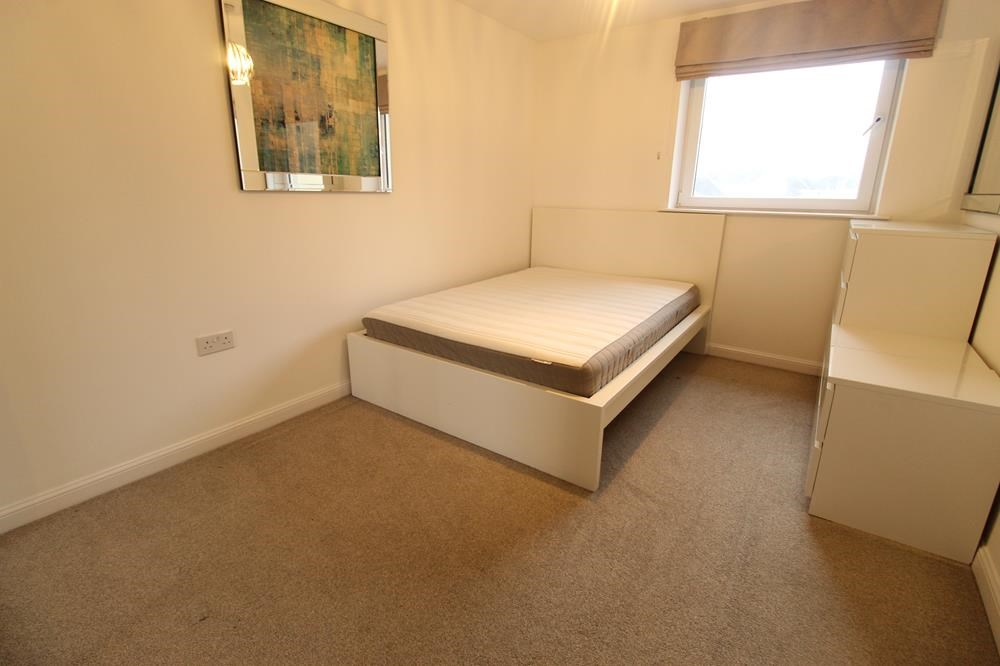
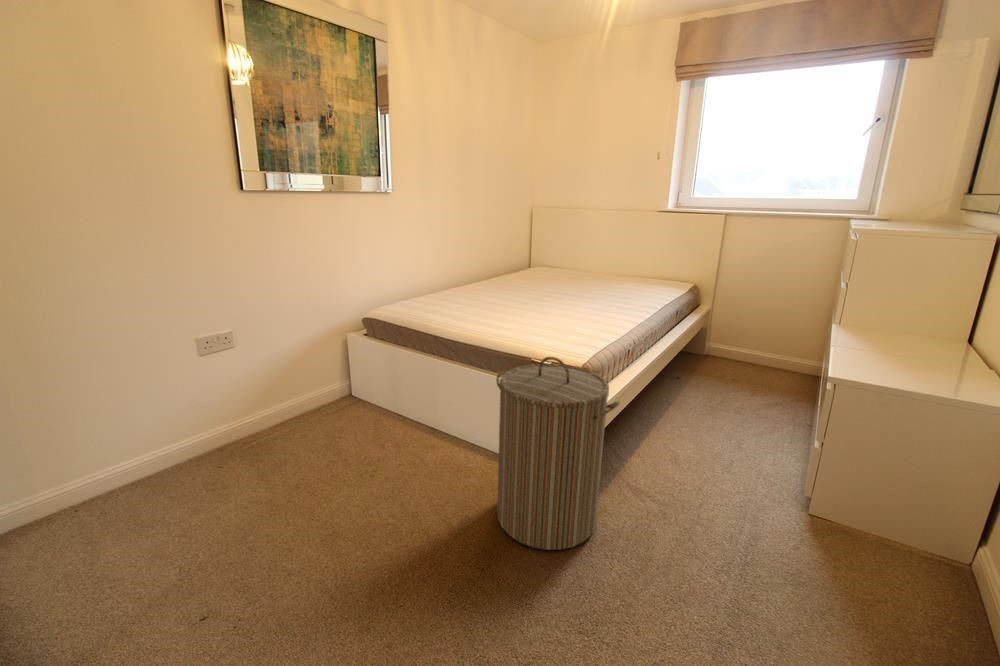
+ laundry hamper [495,356,621,551]
